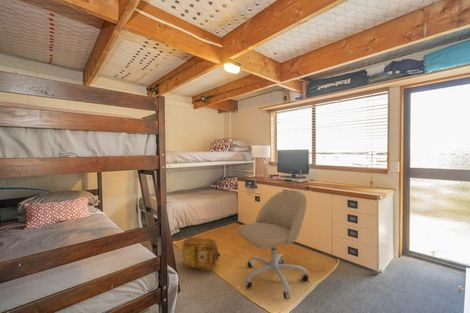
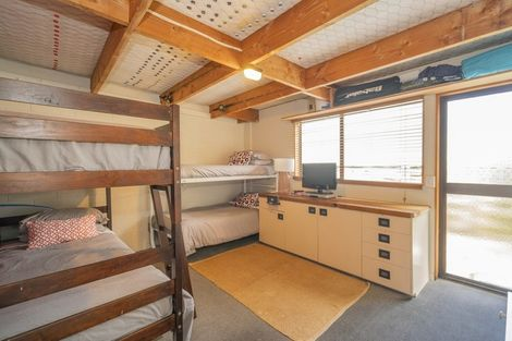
- office chair [237,189,310,300]
- backpack [181,236,221,272]
